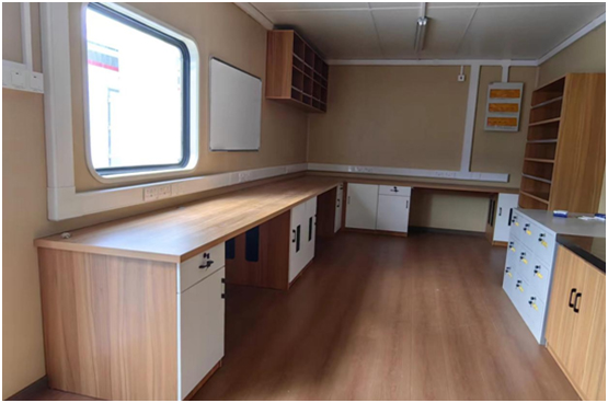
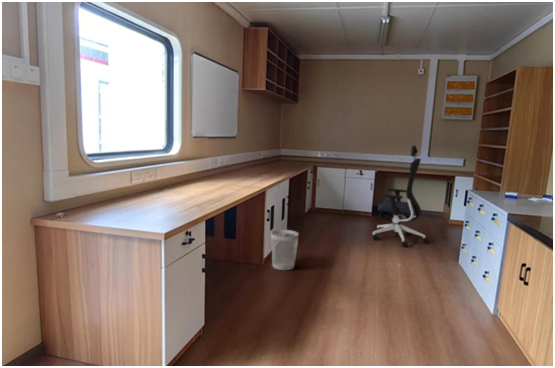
+ wastebasket [270,229,300,271]
+ office chair [372,144,430,248]
